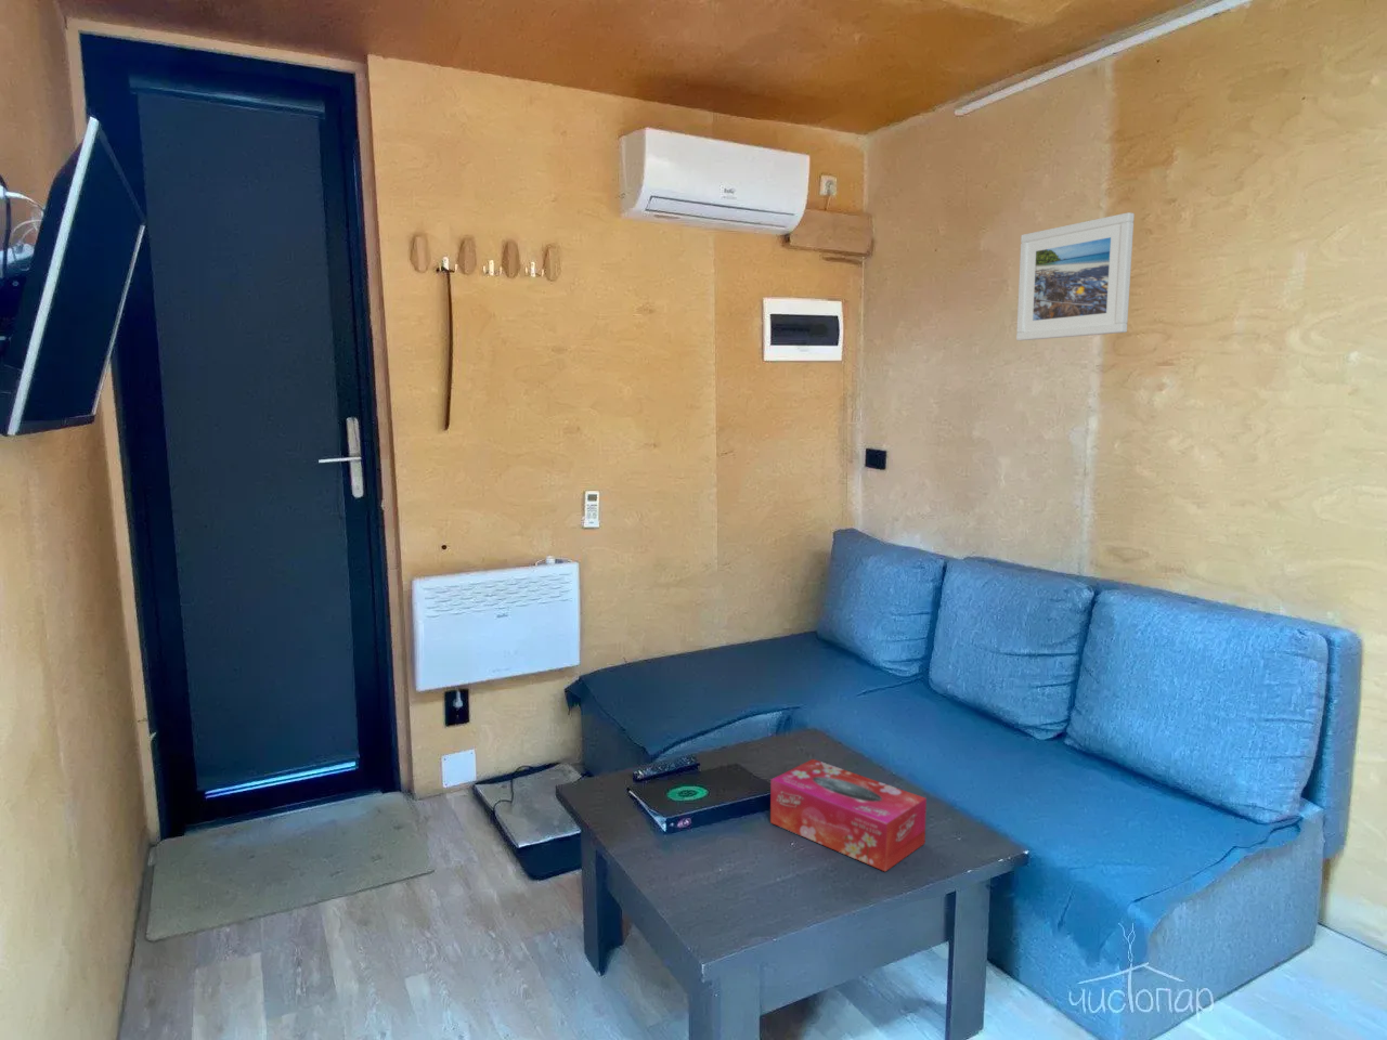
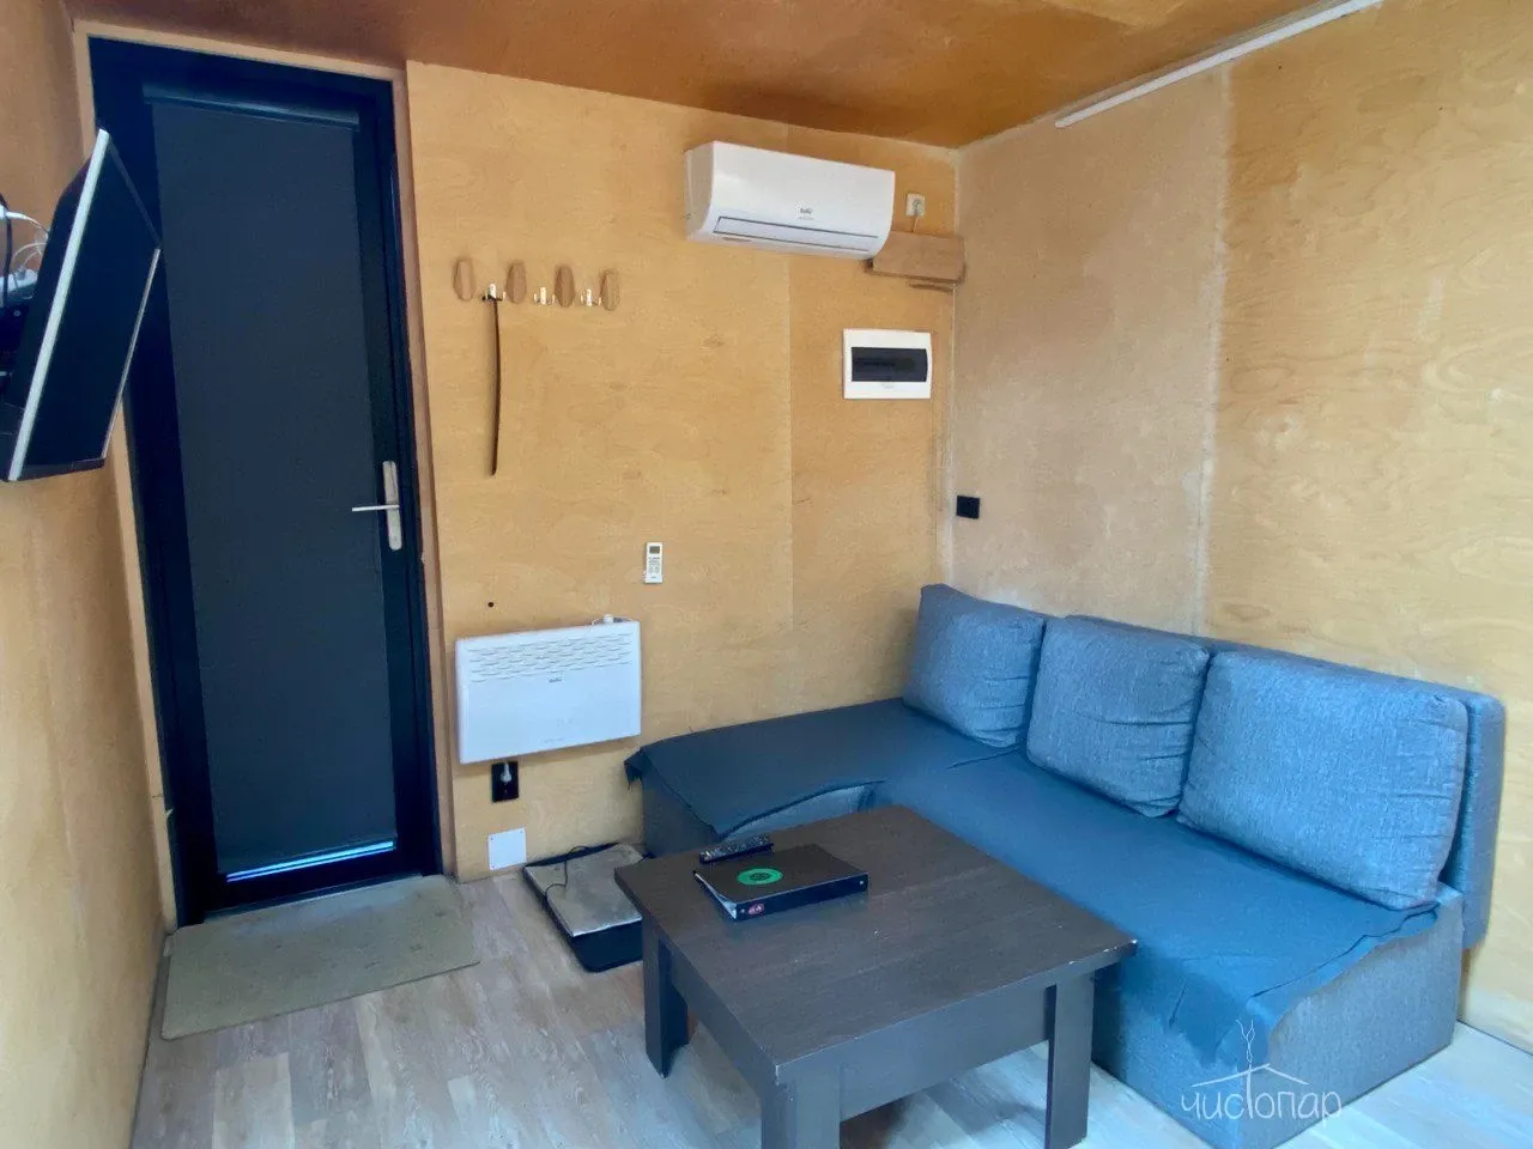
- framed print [1016,211,1136,341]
- tissue box [769,758,927,872]
